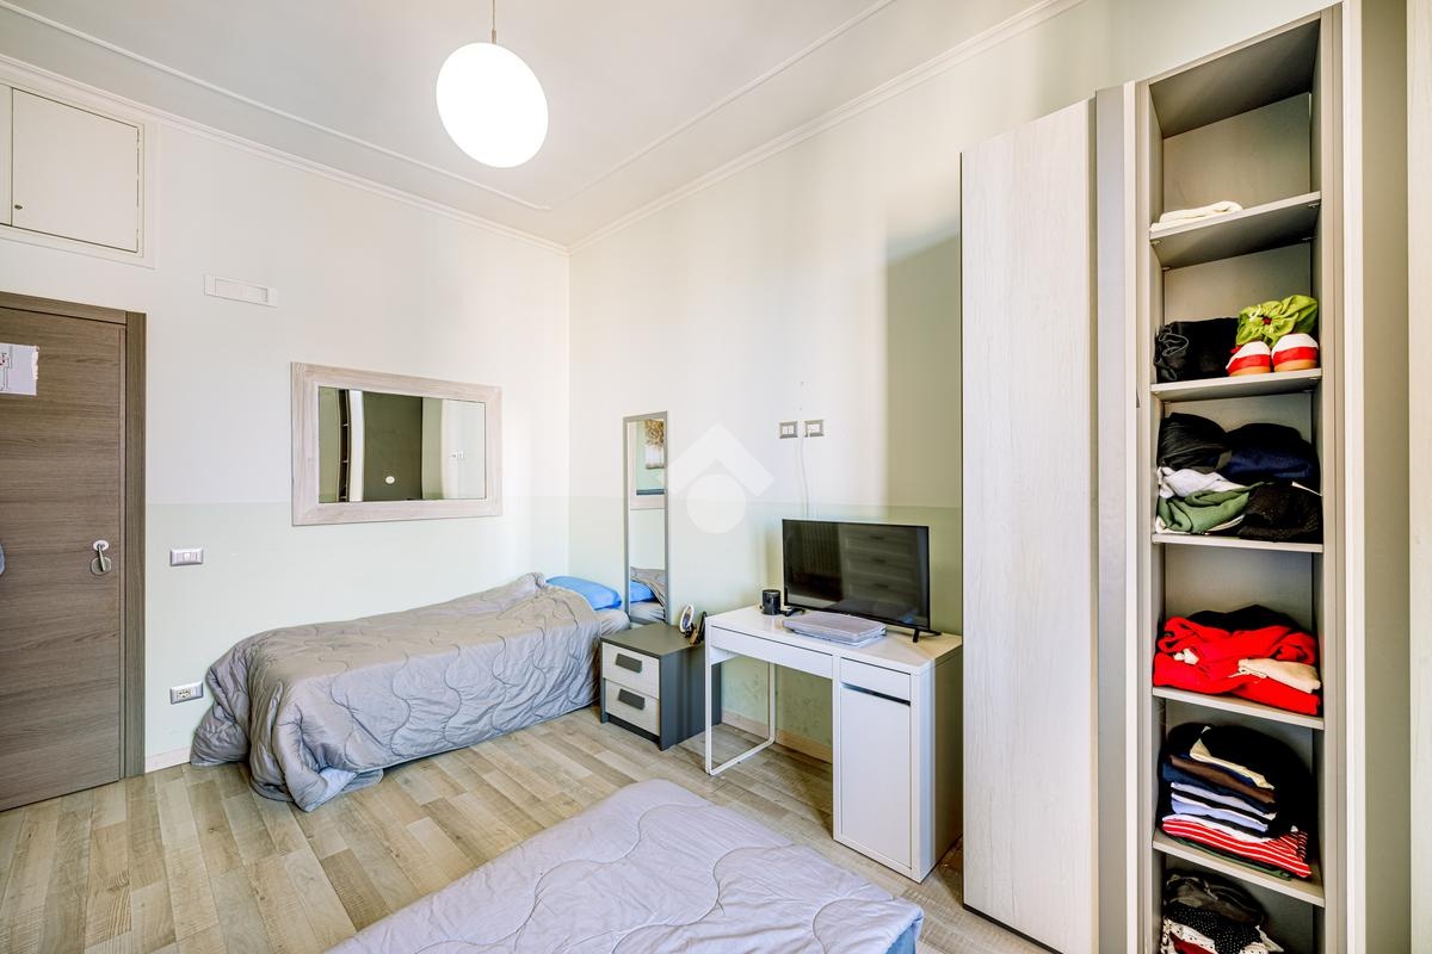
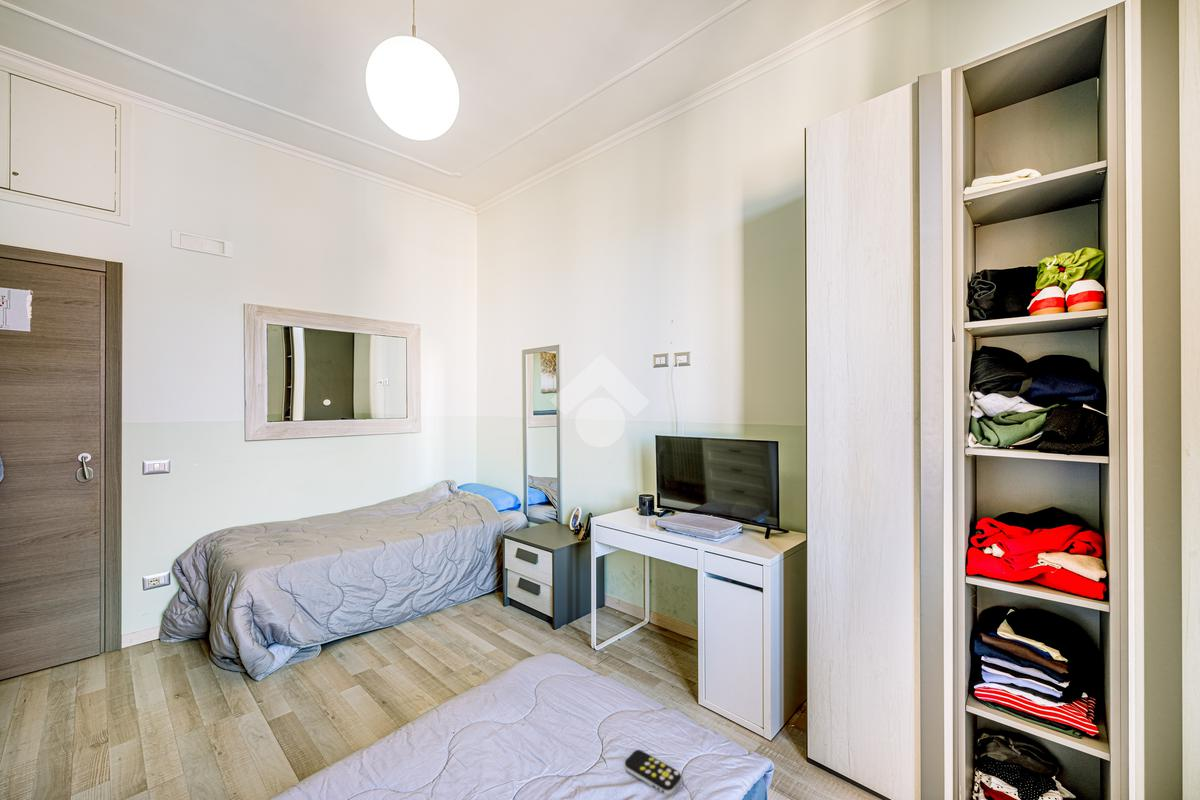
+ remote control [624,749,682,795]
